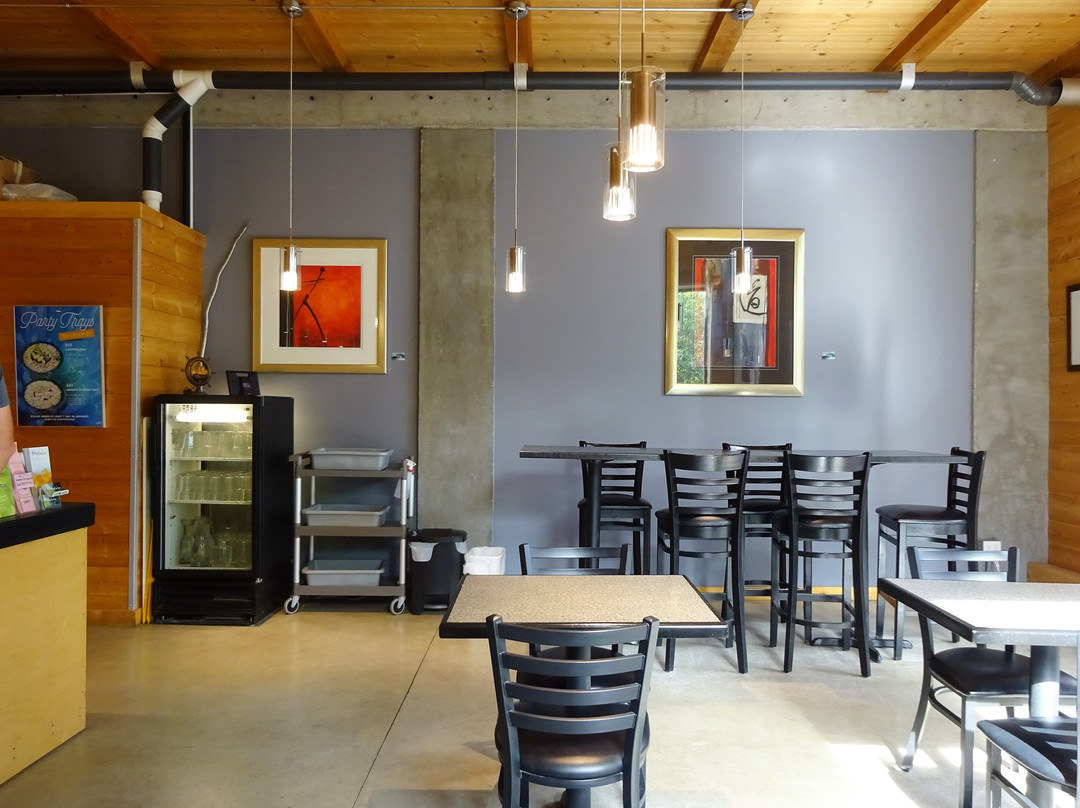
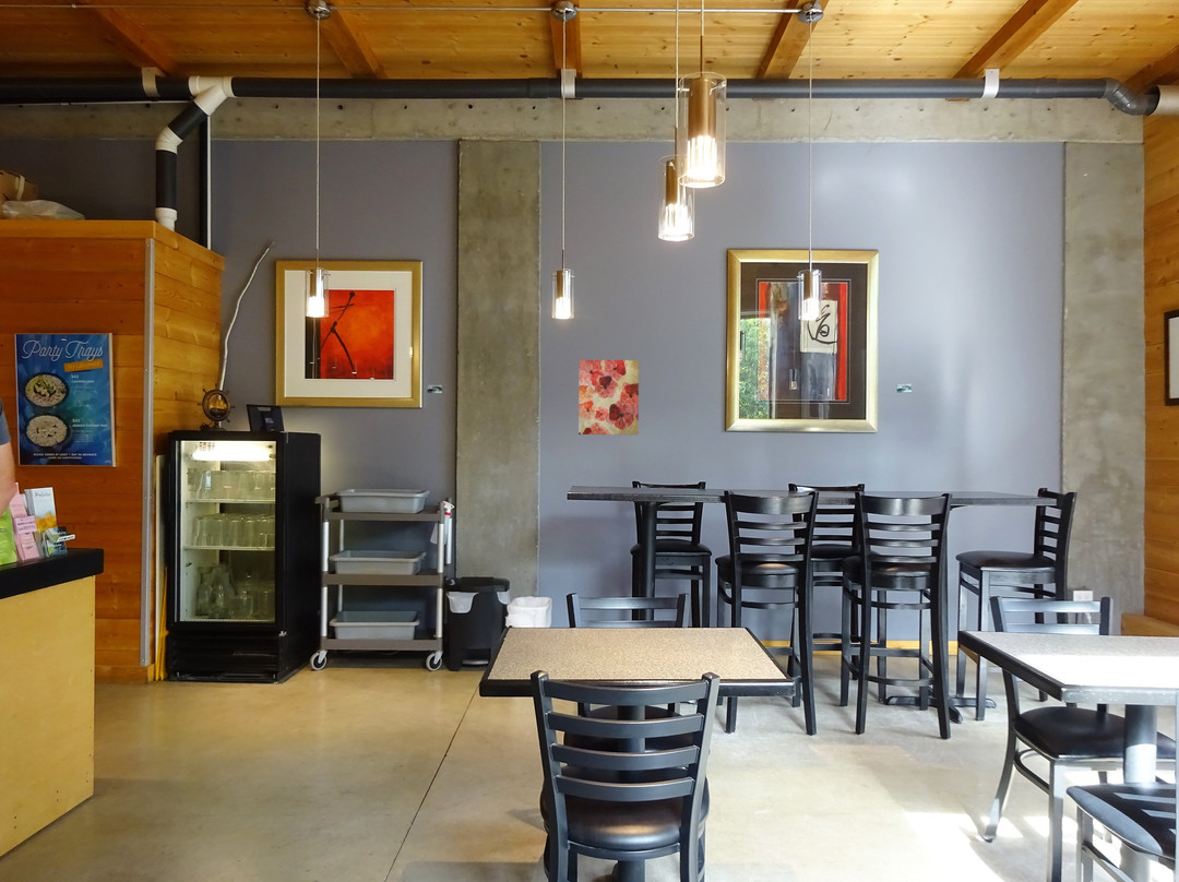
+ wall art [577,359,640,436]
